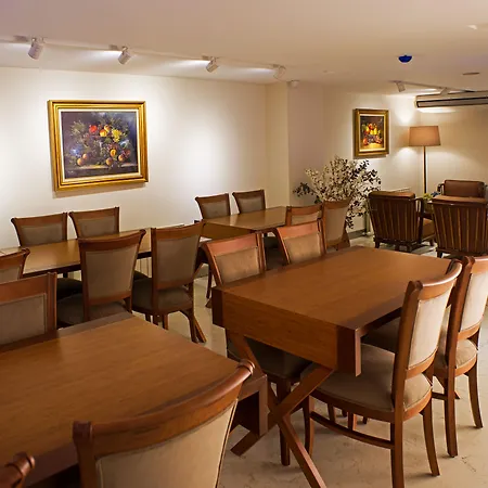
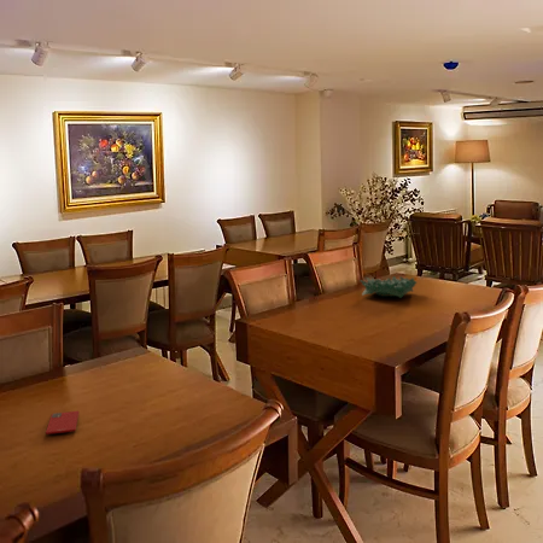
+ decorative bowl [358,275,418,299]
+ smartphone [45,410,80,436]
